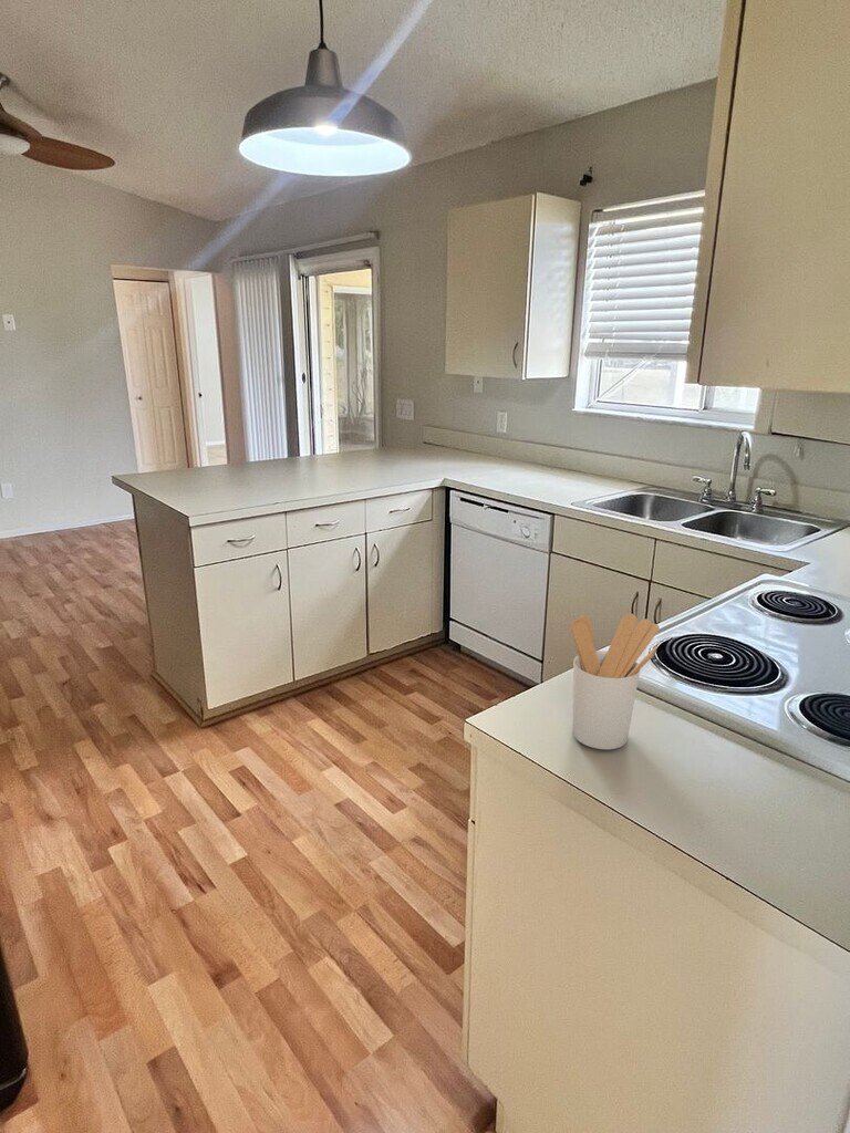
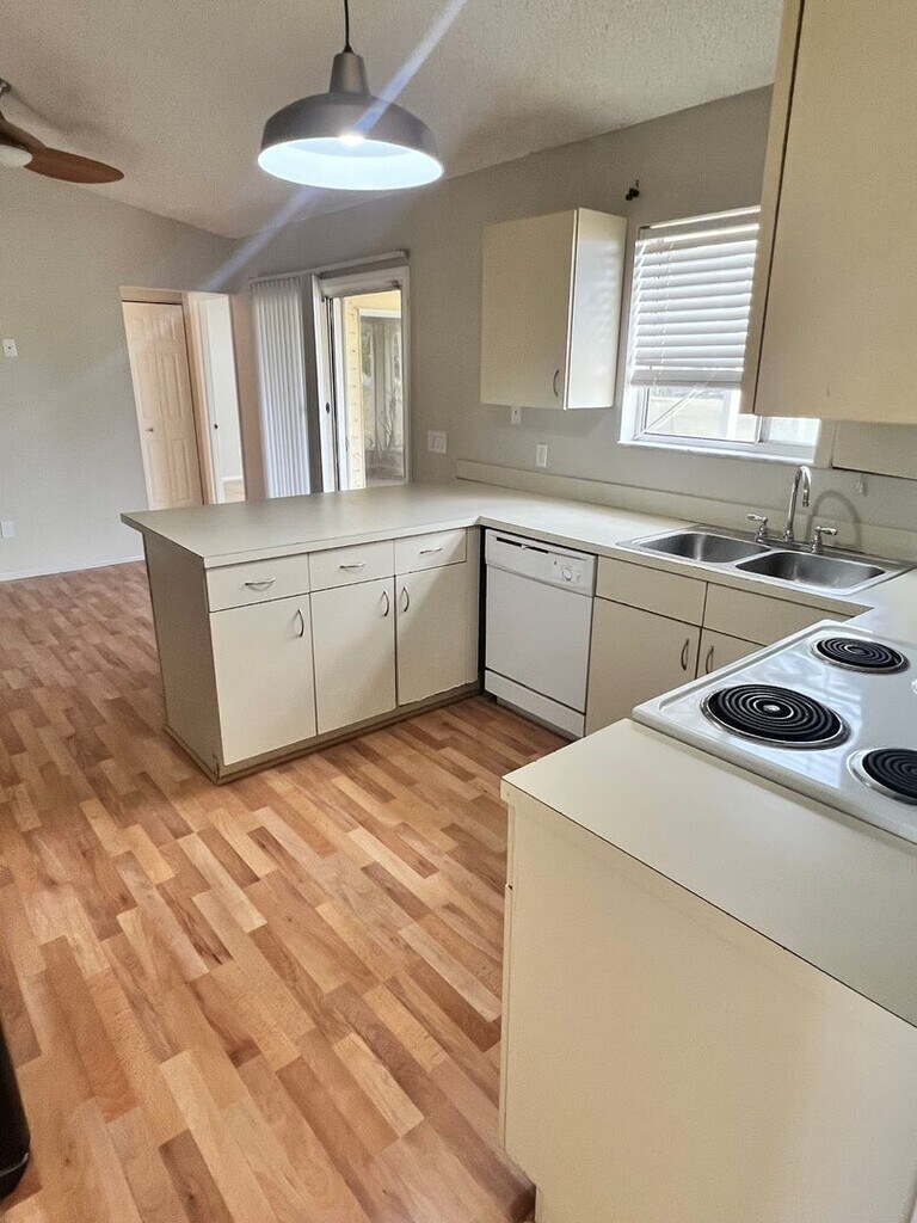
- utensil holder [570,613,661,750]
